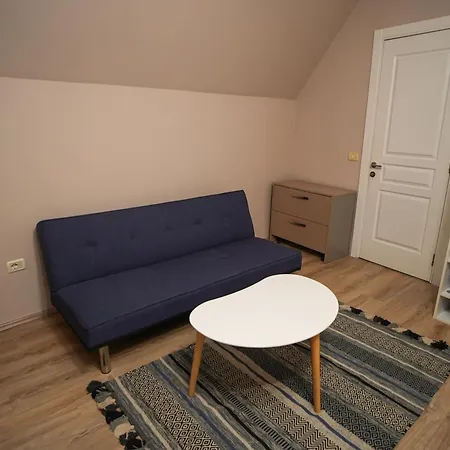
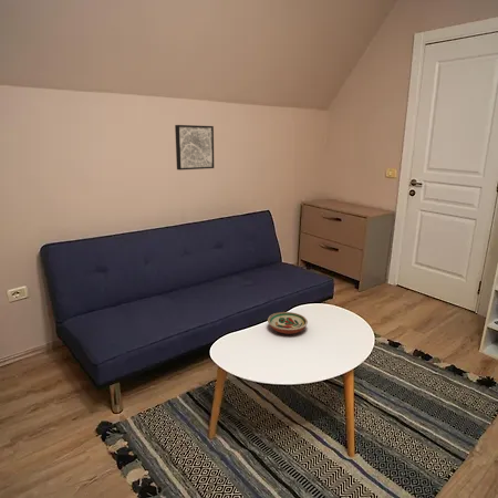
+ wall art [174,124,215,172]
+ decorative bowl [267,311,309,335]
